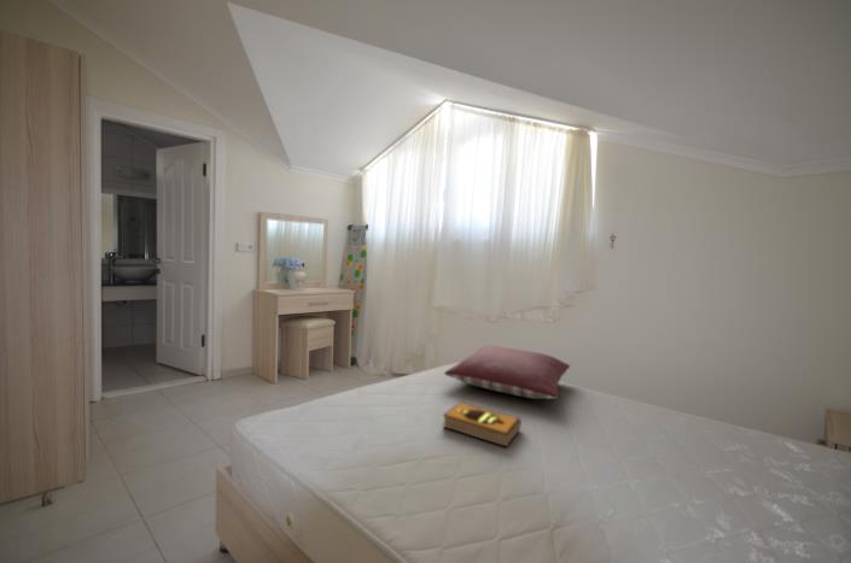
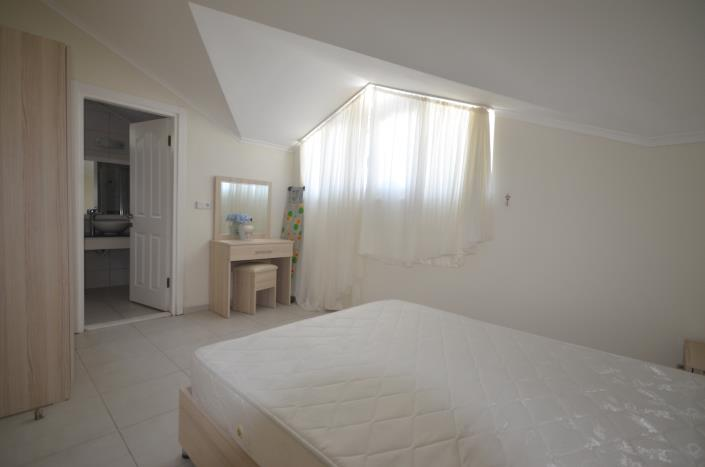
- hardback book [442,400,523,448]
- pillow [443,345,571,400]
